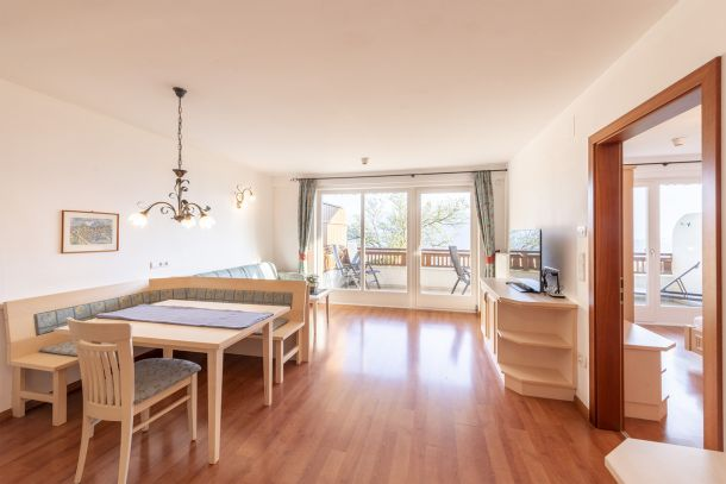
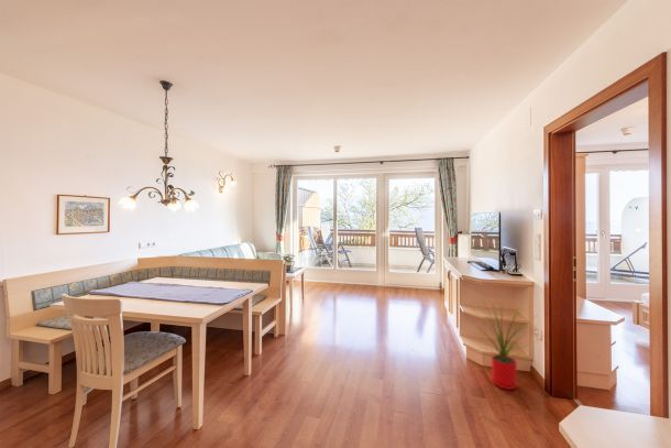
+ house plant [470,298,539,391]
